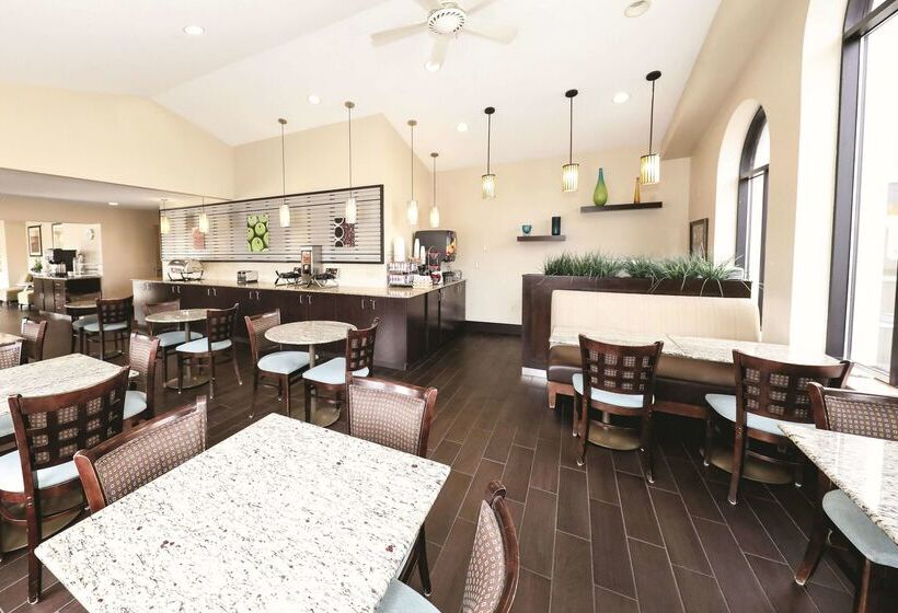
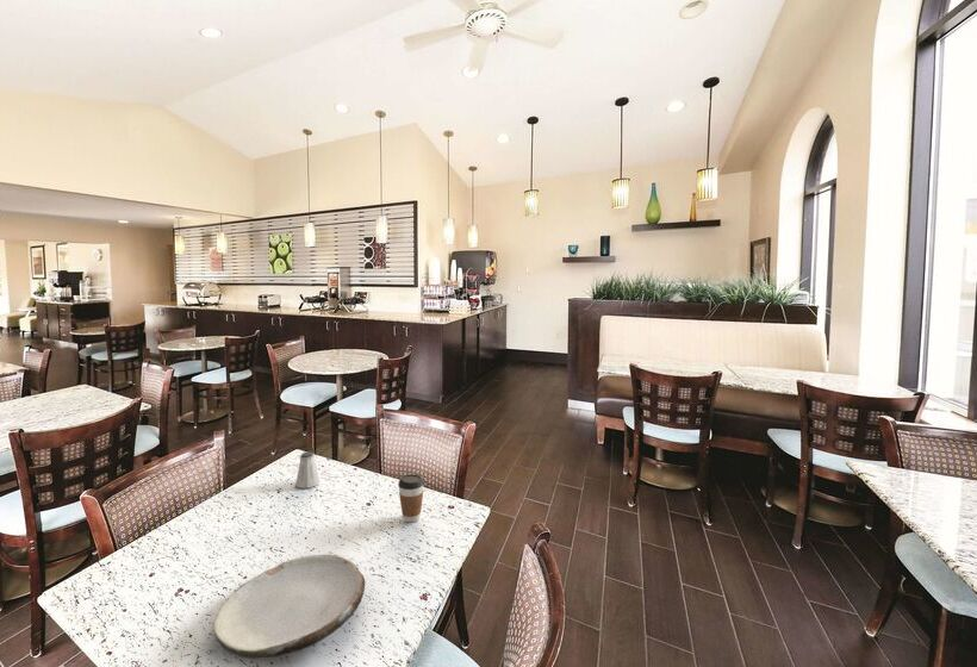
+ coffee cup [397,473,425,523]
+ plate [212,554,366,660]
+ saltshaker [294,450,321,490]
